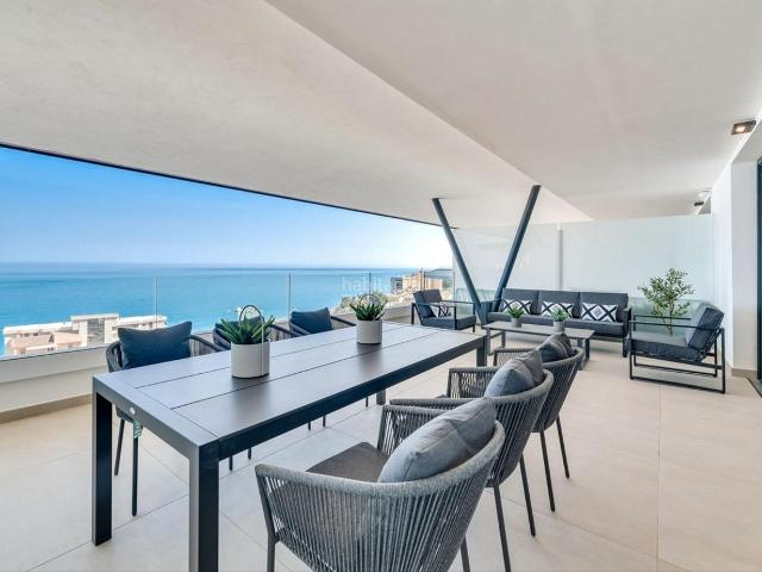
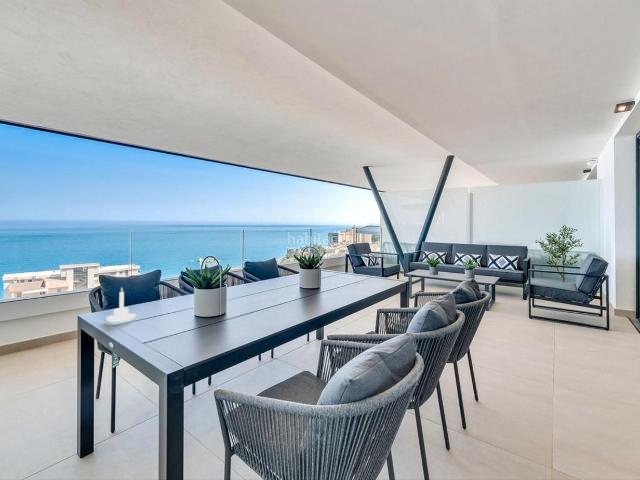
+ candle holder [105,287,137,323]
